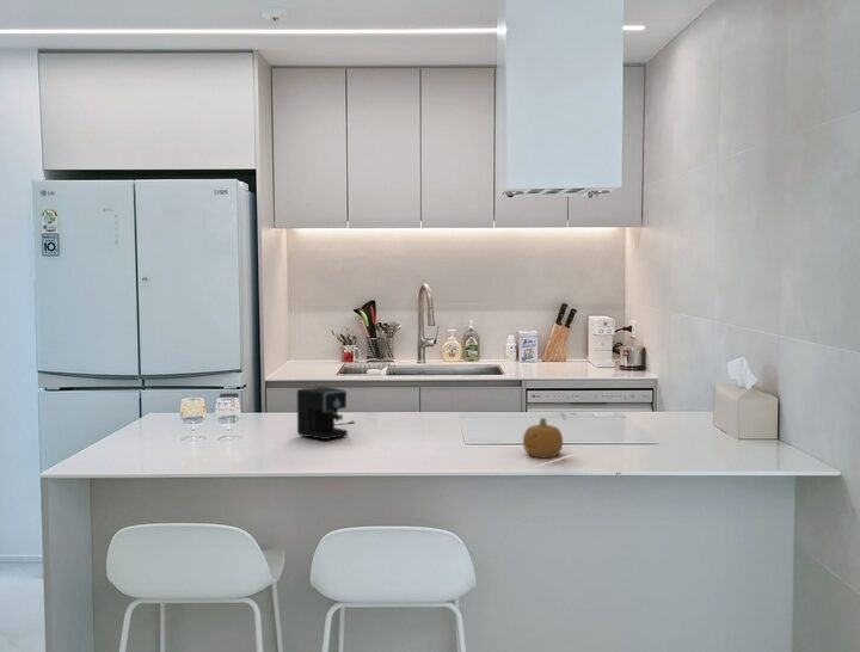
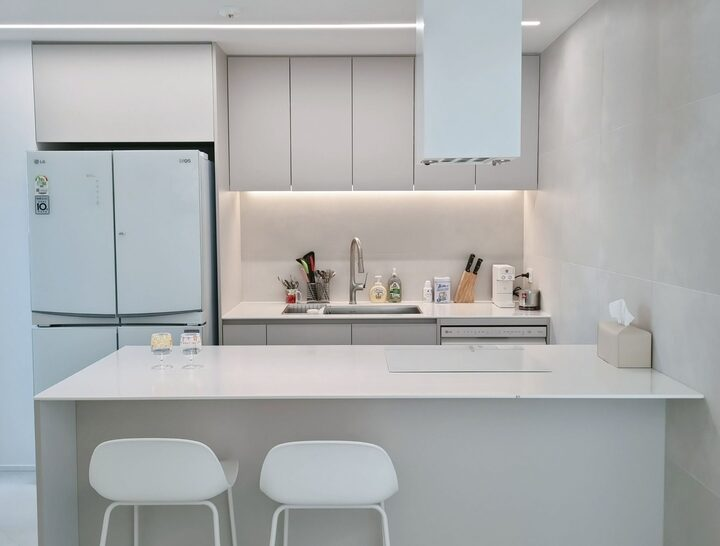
- coffee maker [296,386,356,441]
- fruit [522,417,564,459]
